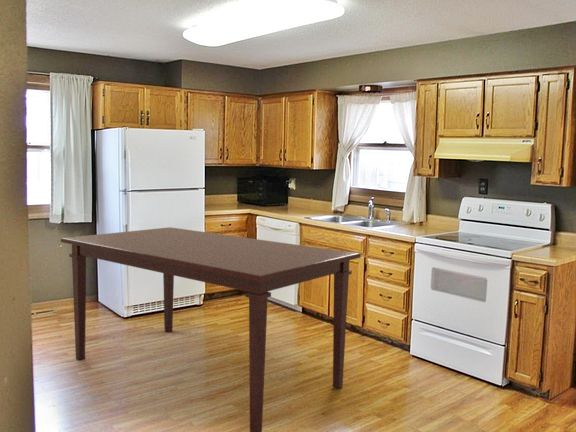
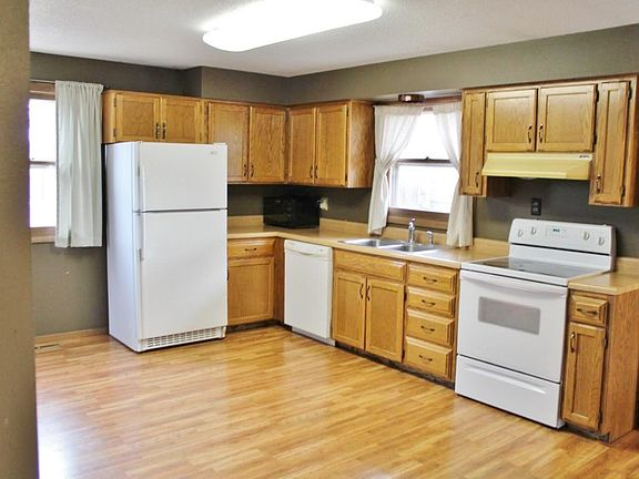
- dining table [60,226,362,432]
